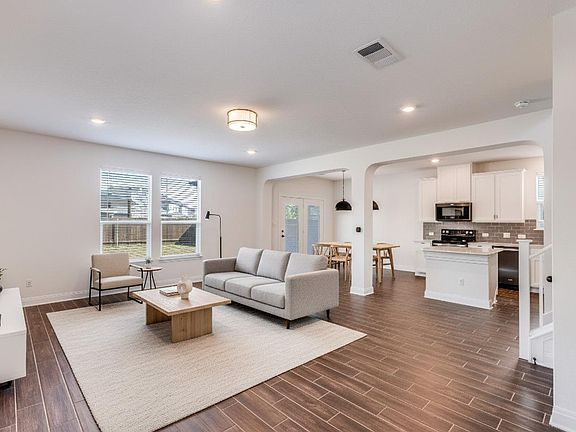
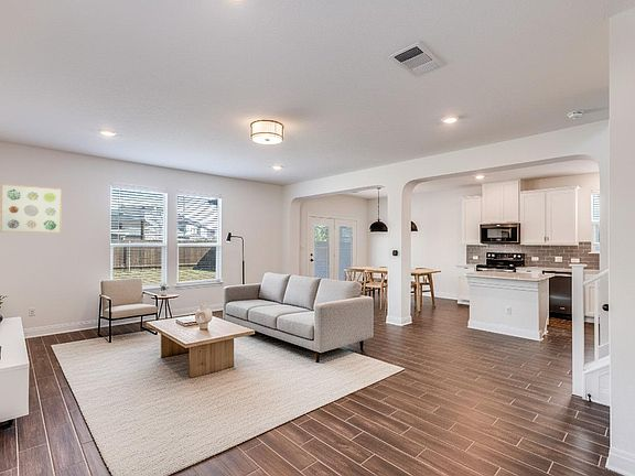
+ wall art [0,183,63,234]
